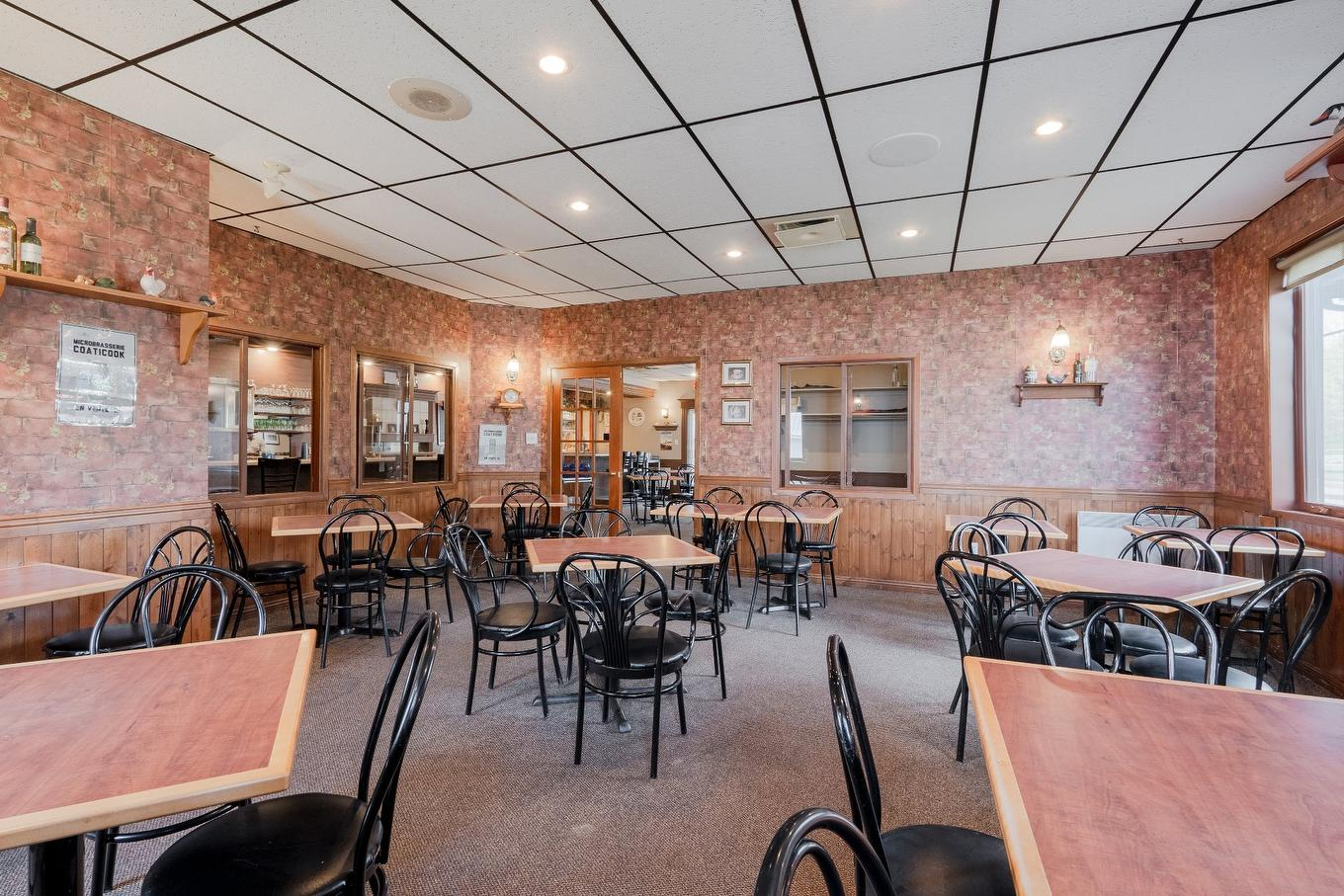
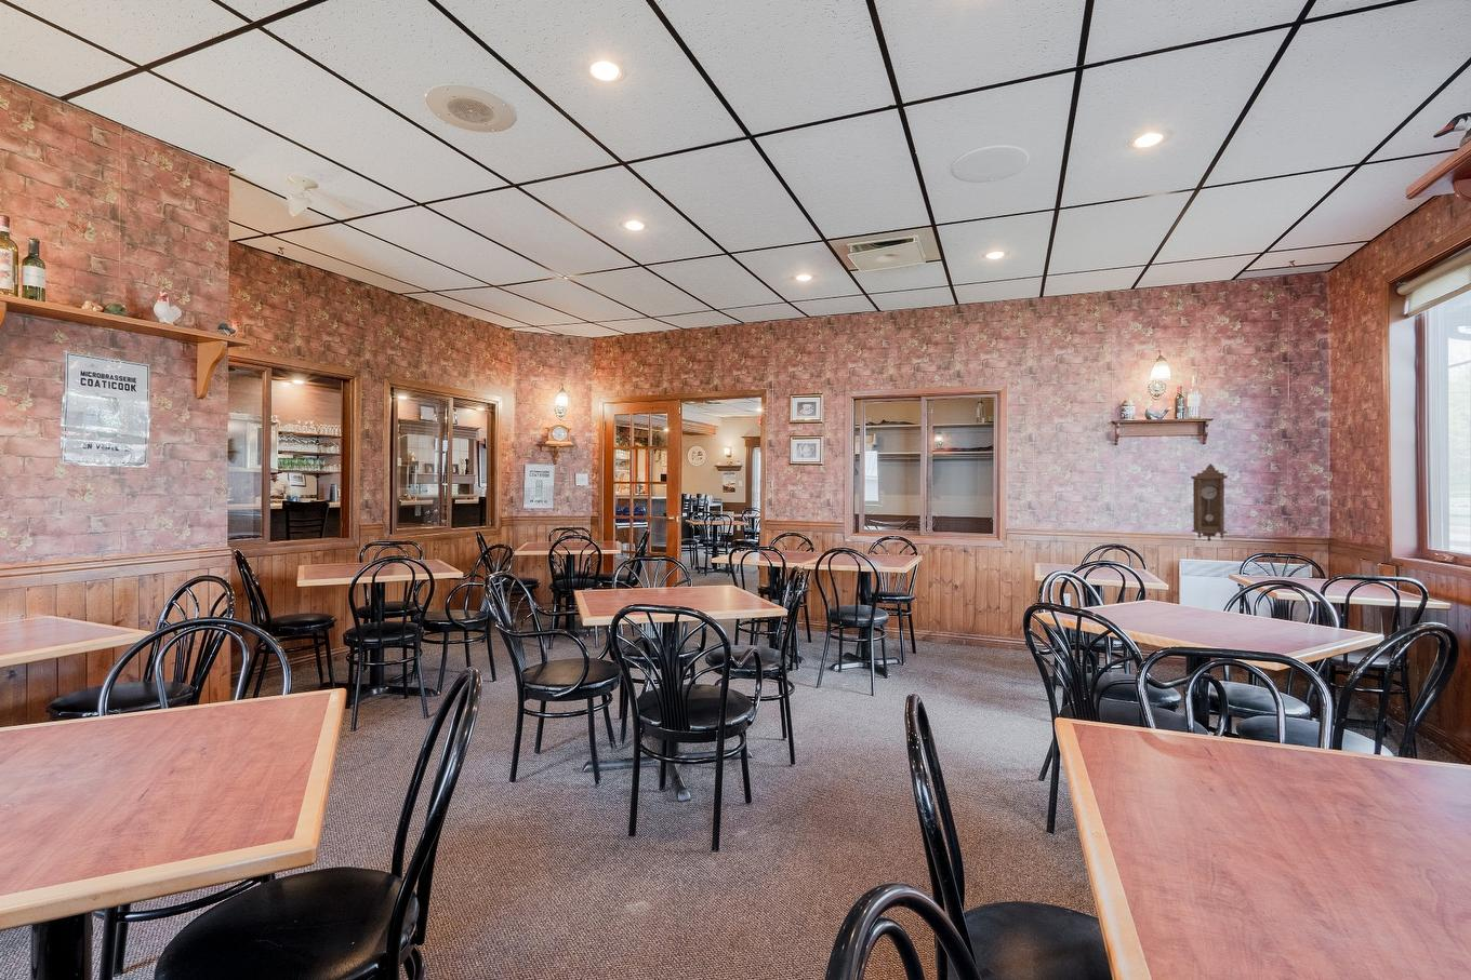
+ pendulum clock [1190,464,1229,542]
